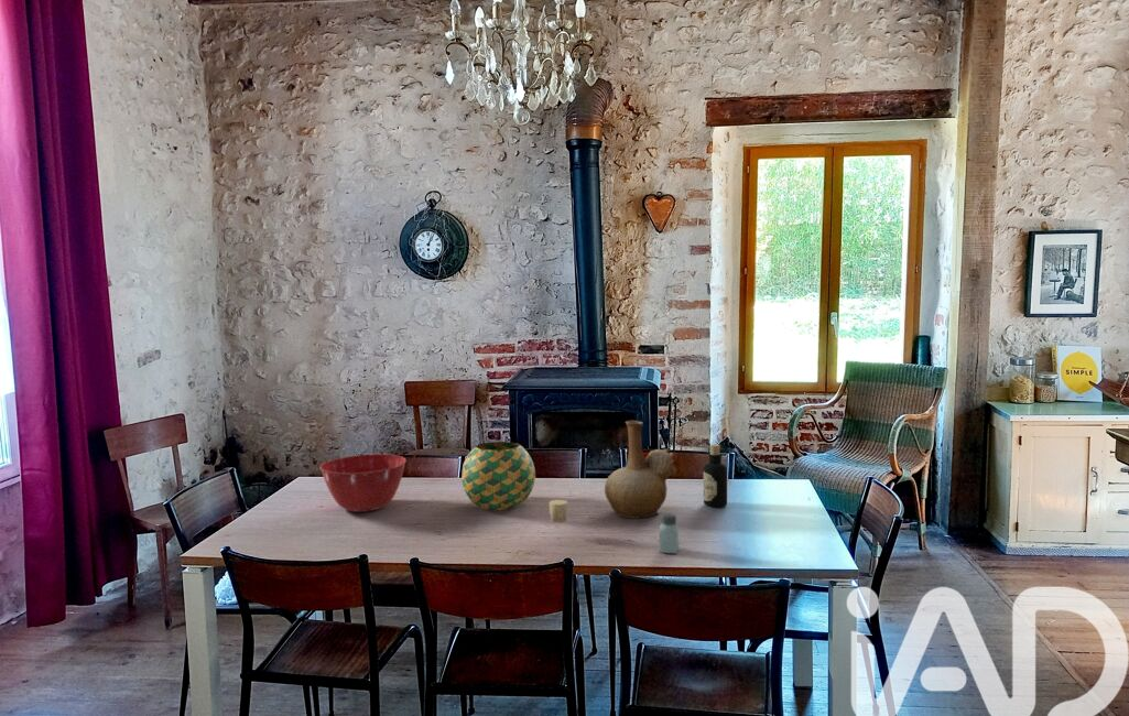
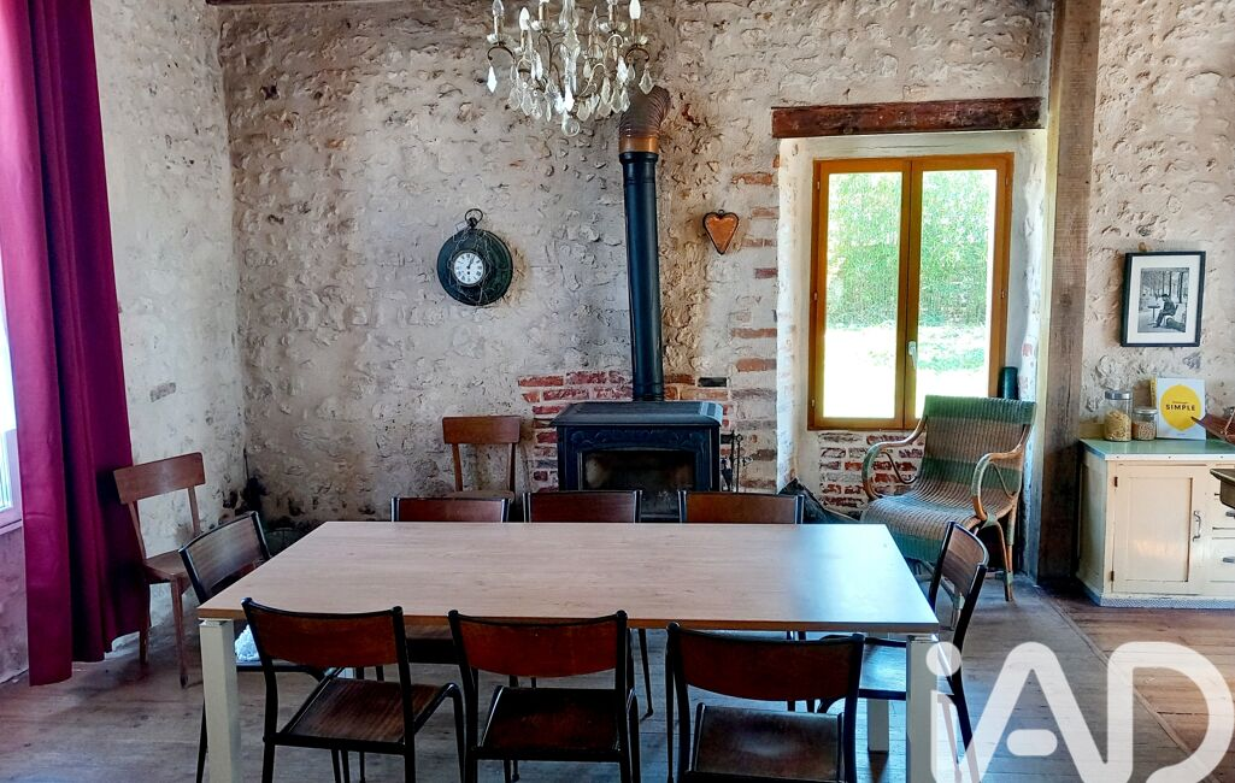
- decorative ball [460,441,536,511]
- bottle [703,444,728,508]
- mixing bowl [318,453,408,513]
- saltshaker [658,512,680,554]
- vase [604,420,677,520]
- candle [549,499,568,523]
